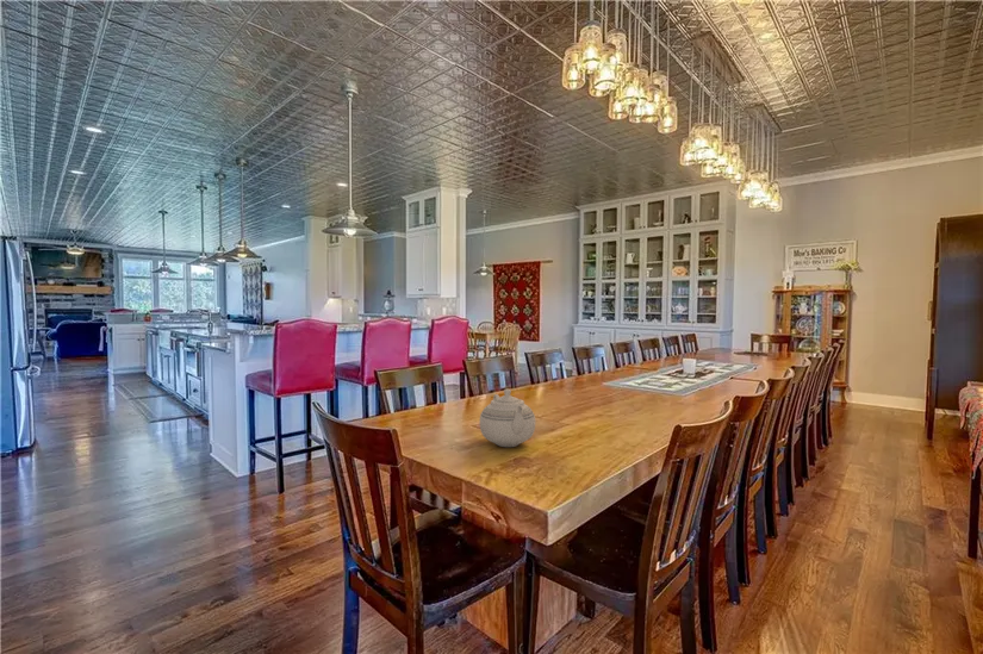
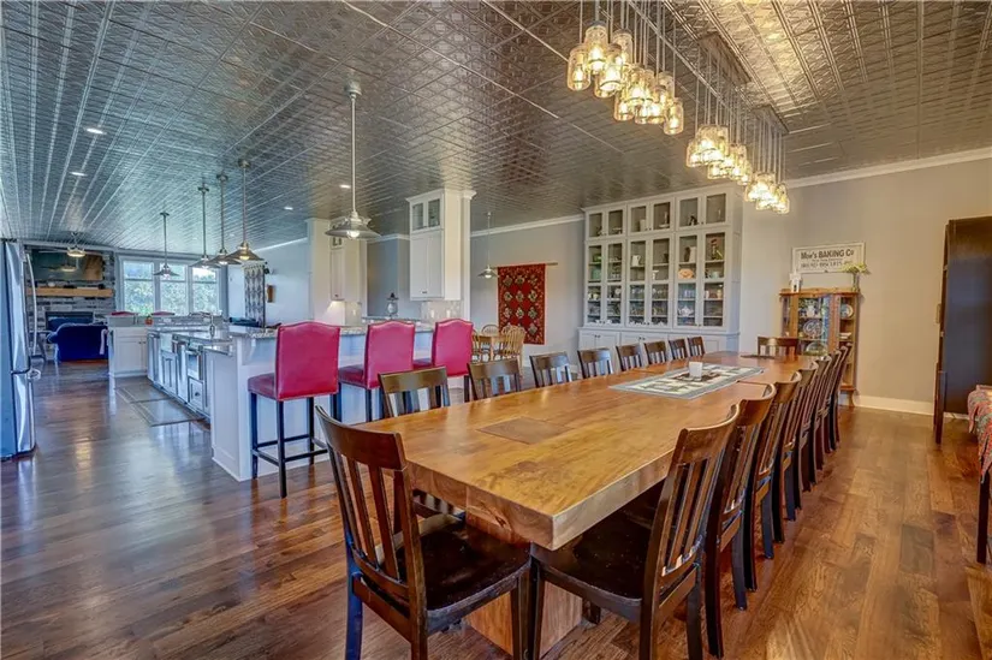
- teapot [479,388,536,448]
